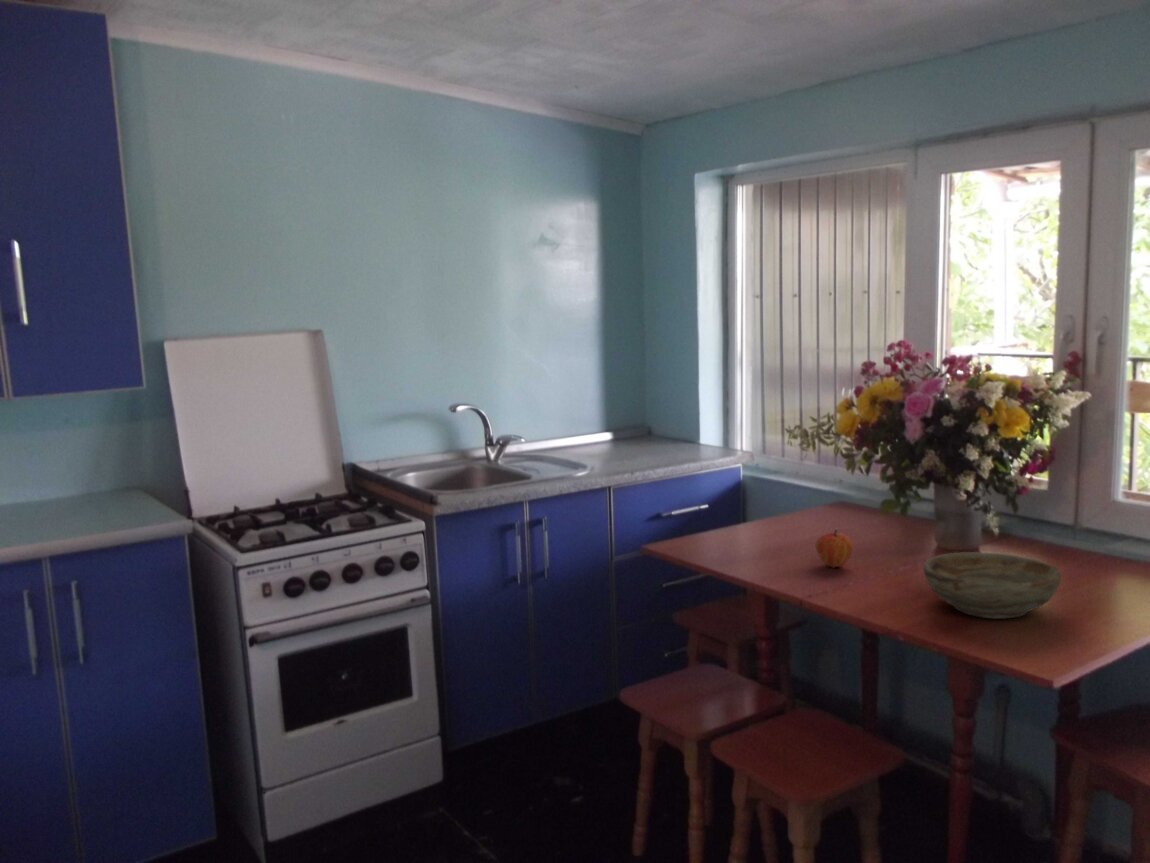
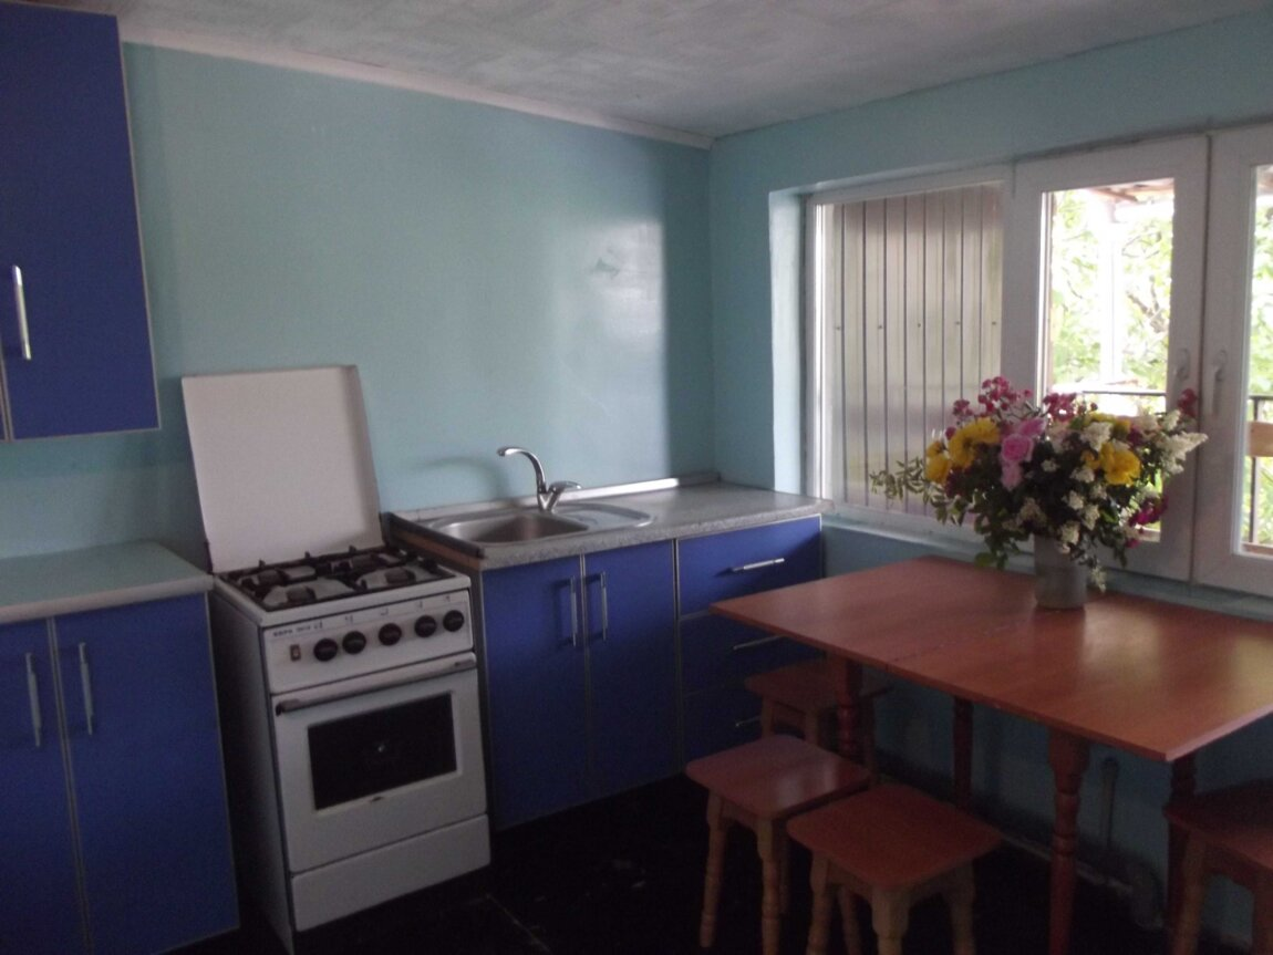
- bowl [922,551,1062,620]
- fruit [815,528,854,569]
